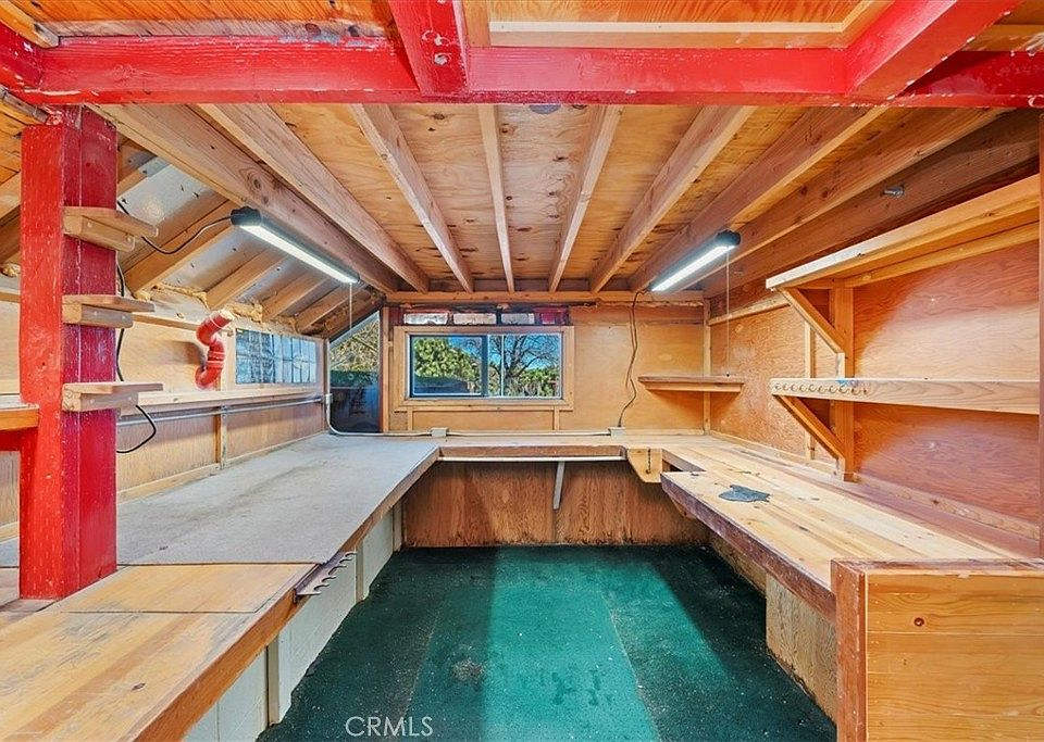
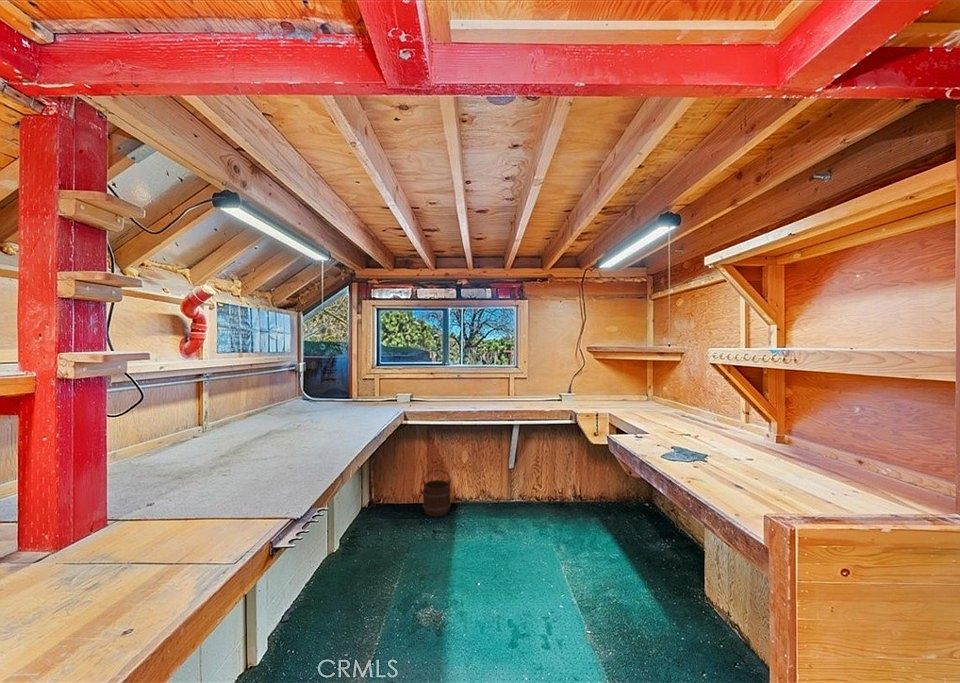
+ bucket [422,469,452,517]
